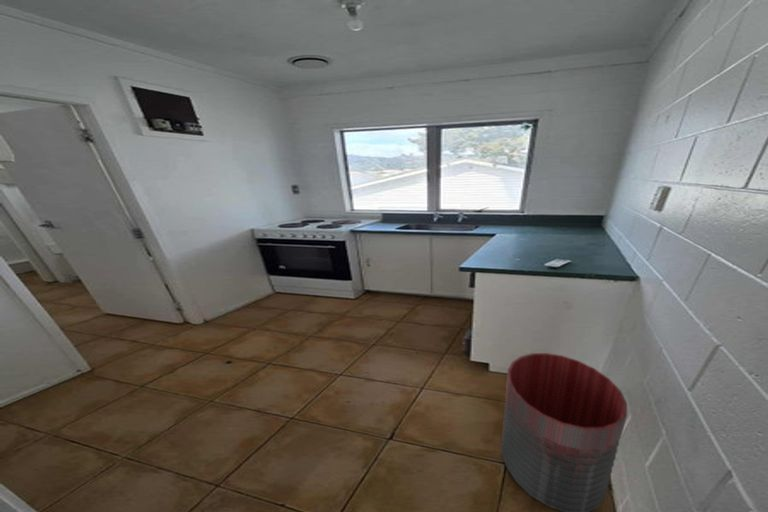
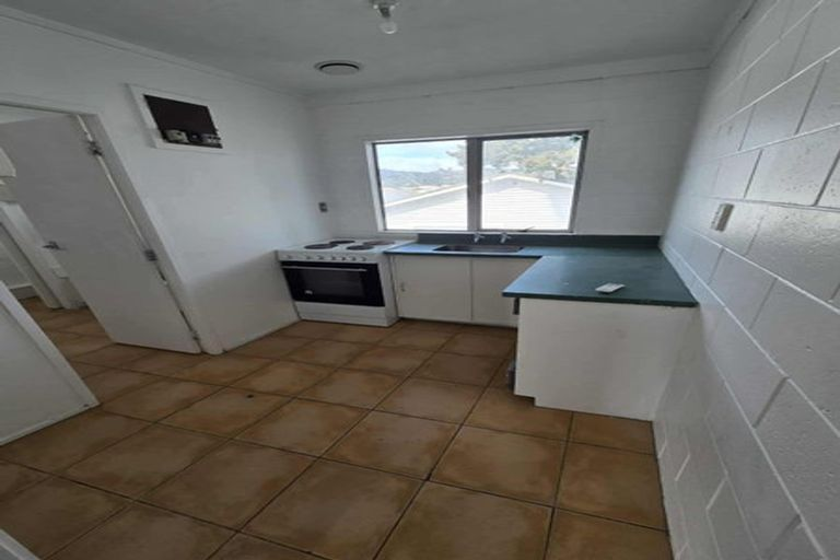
- trash can [501,352,628,512]
